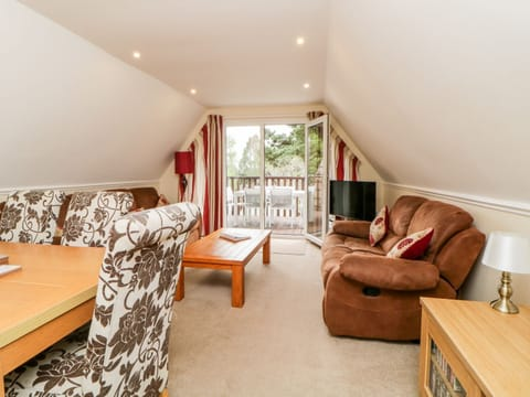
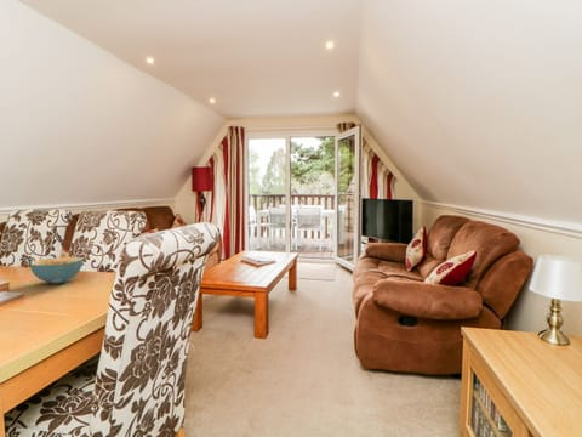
+ cereal bowl [29,256,84,285]
